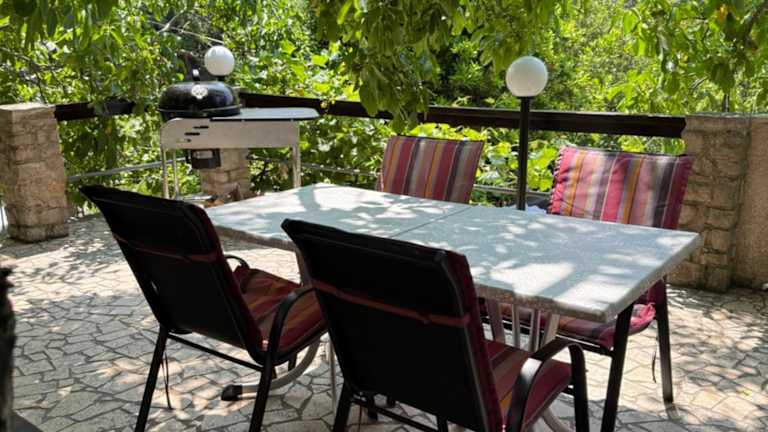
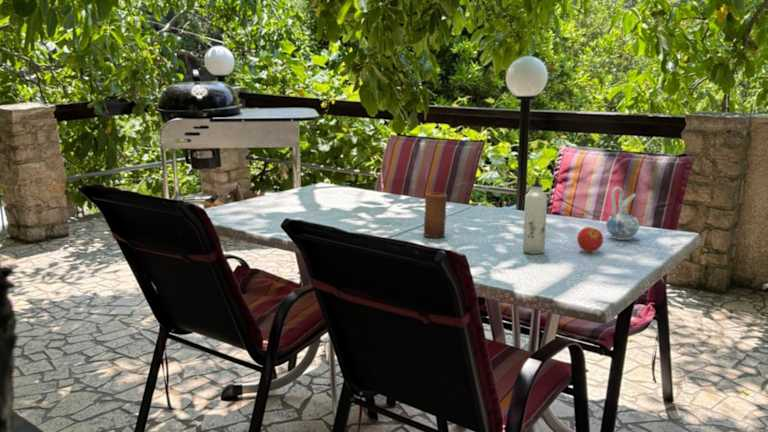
+ ceramic pitcher [605,186,640,241]
+ candle [423,192,448,239]
+ water bottle [522,174,548,255]
+ fruit [576,226,604,253]
